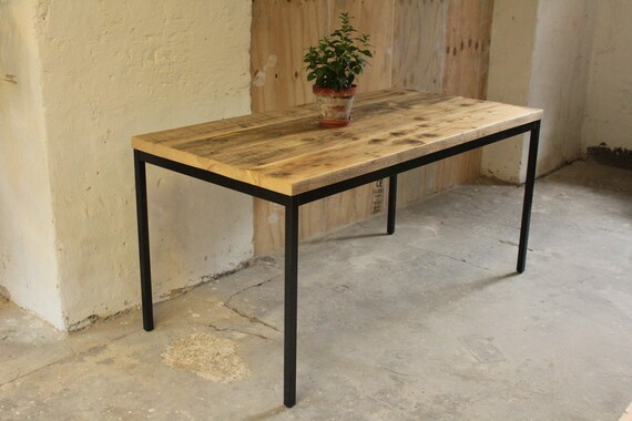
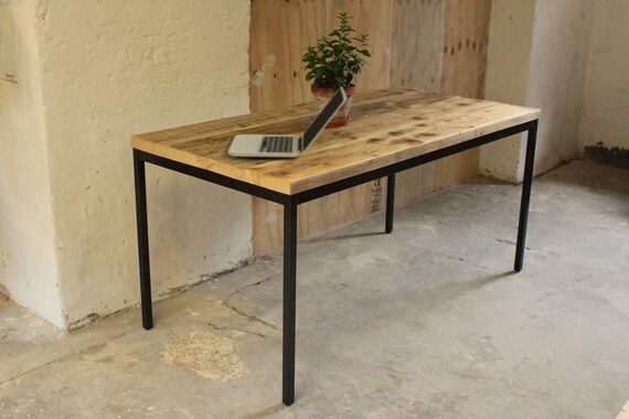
+ laptop [227,86,348,158]
